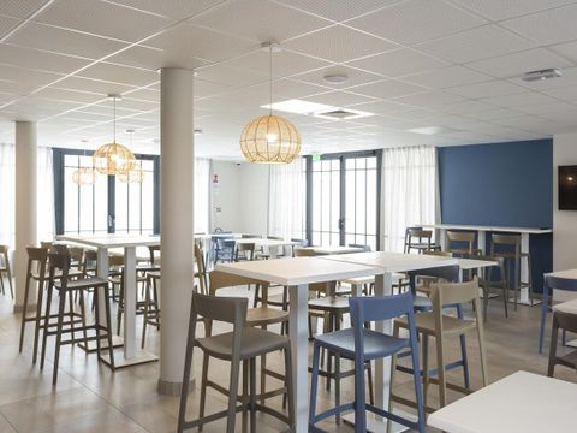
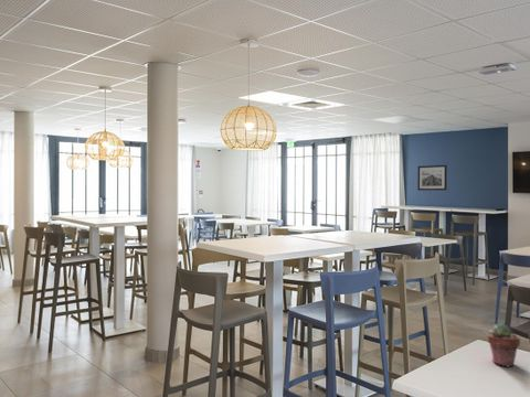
+ potted succulent [486,322,521,368]
+ wall art [416,164,448,191]
